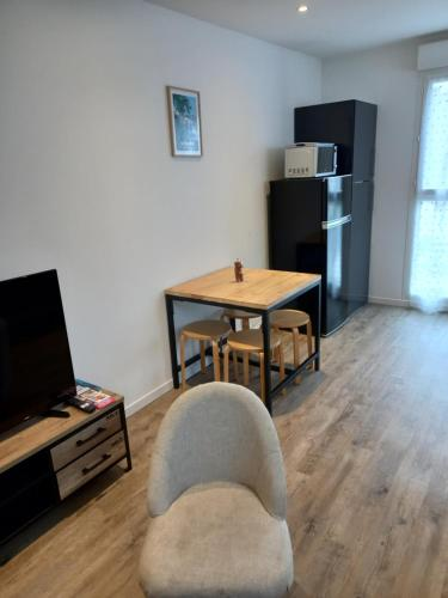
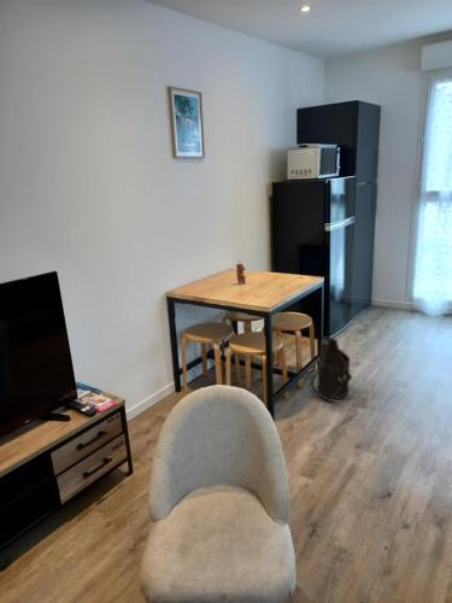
+ shoulder bag [307,335,353,404]
